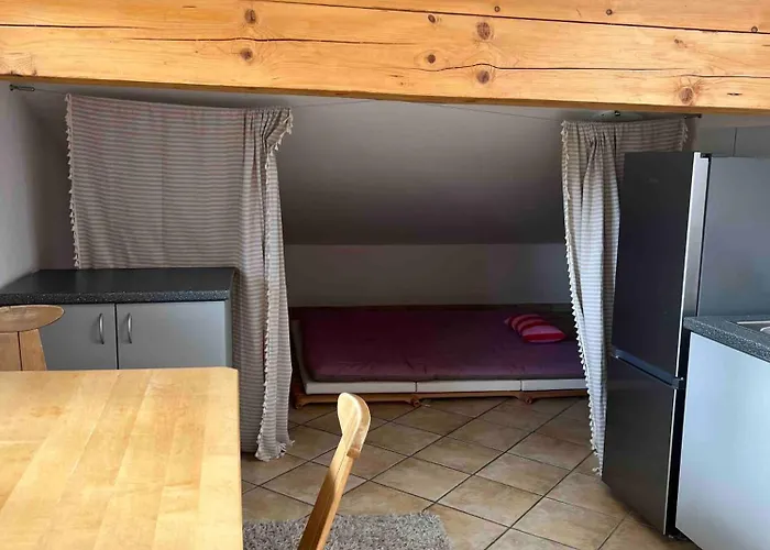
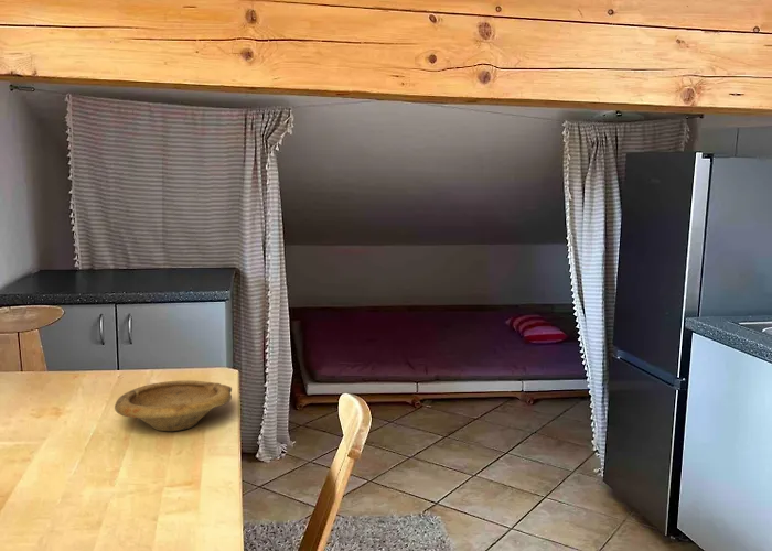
+ bowl [114,379,233,432]
